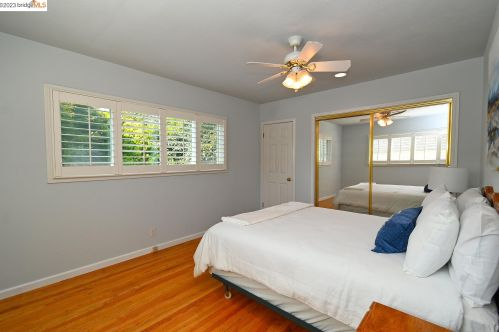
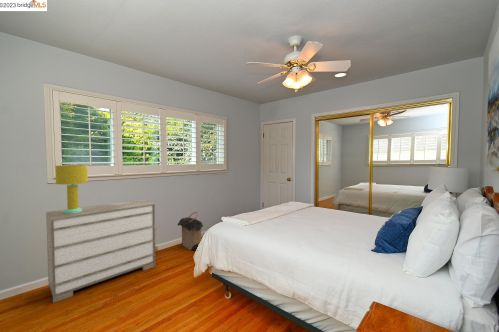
+ dresser [45,199,156,304]
+ laundry hamper [177,211,204,252]
+ table lamp [55,164,89,214]
